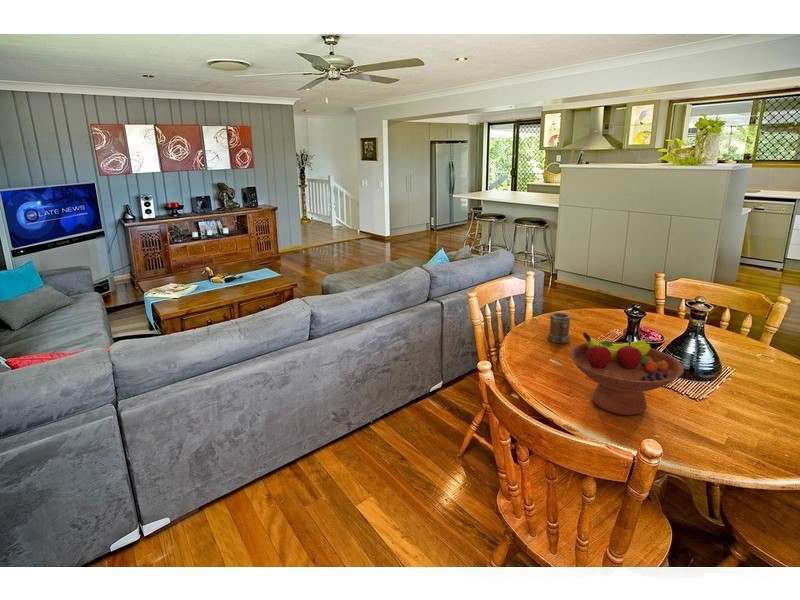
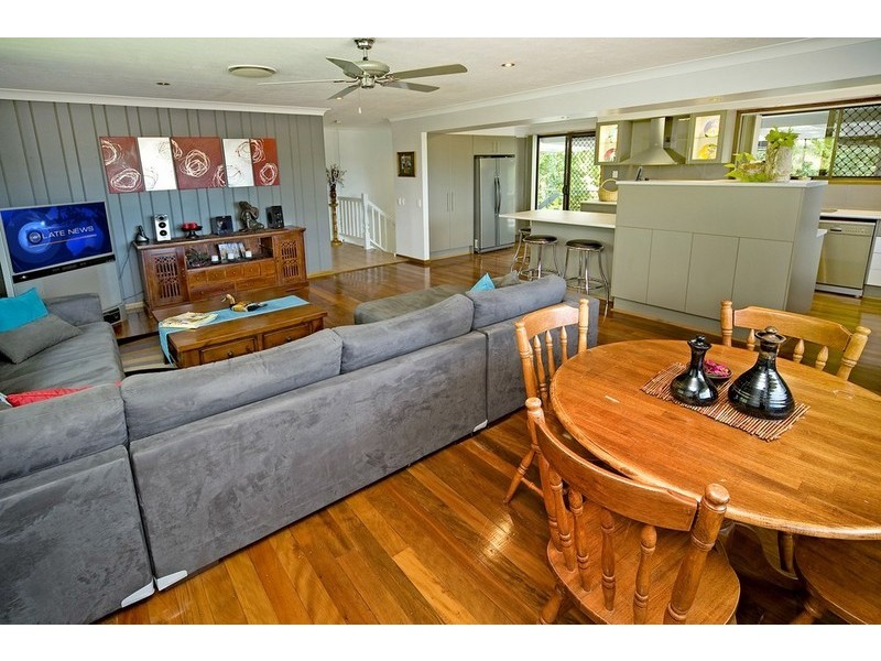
- fruit bowl [569,332,685,416]
- mug [547,311,572,344]
